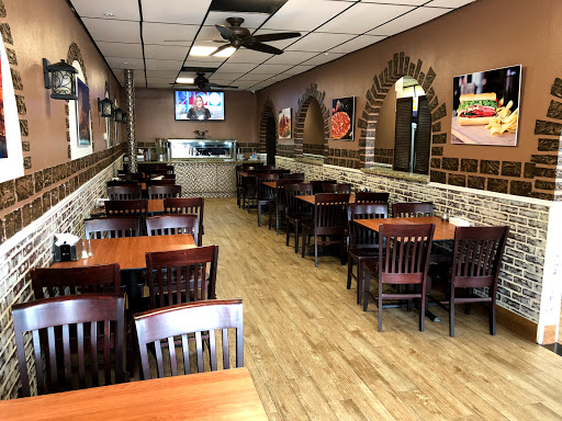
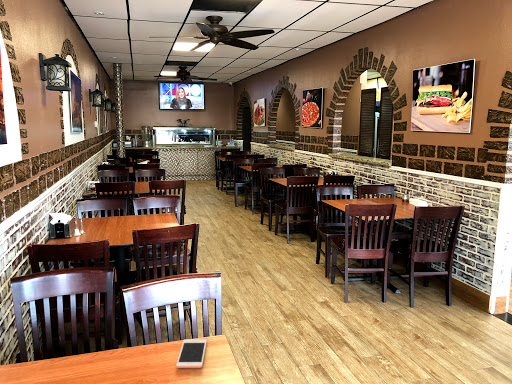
+ cell phone [175,338,208,369]
